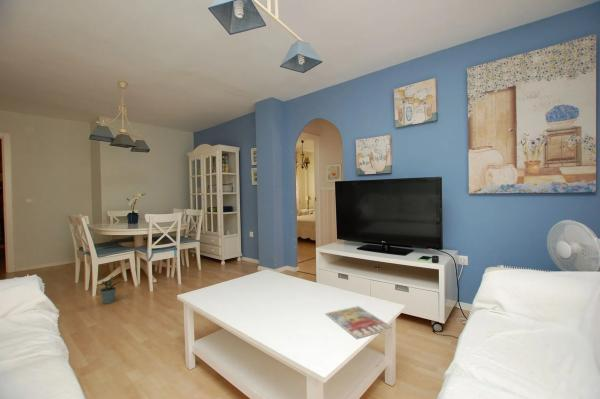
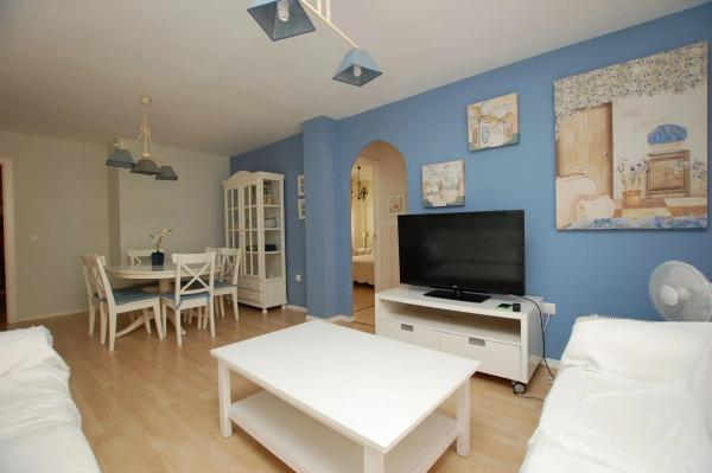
- potted plant [100,275,121,305]
- magazine [324,305,395,340]
